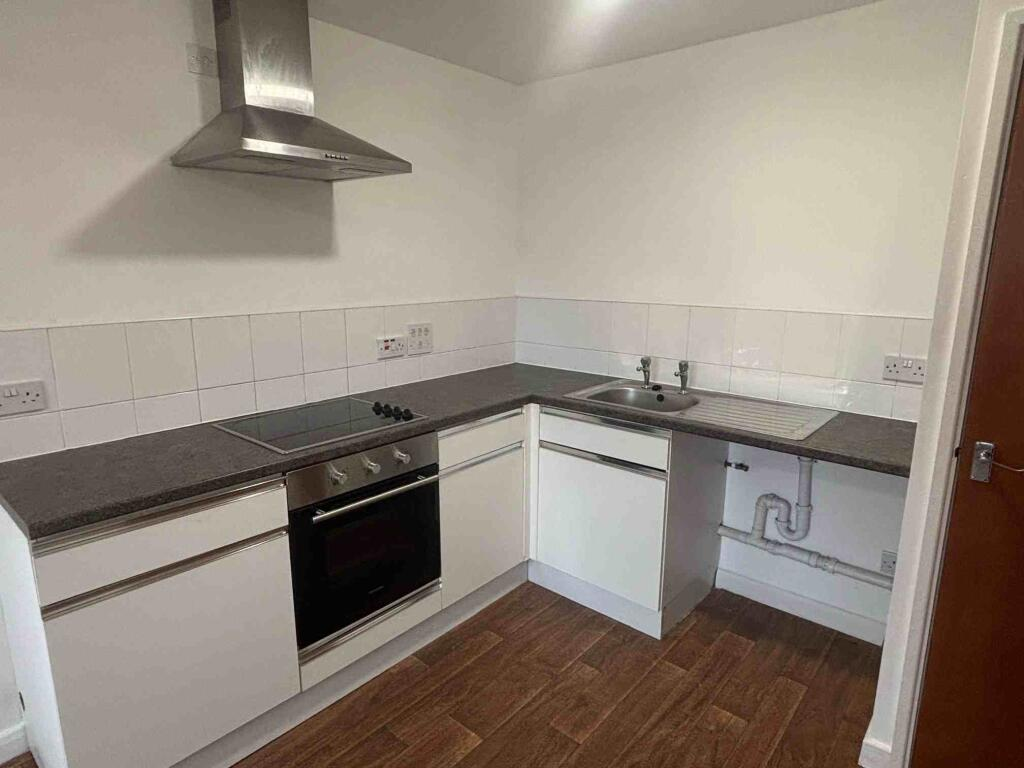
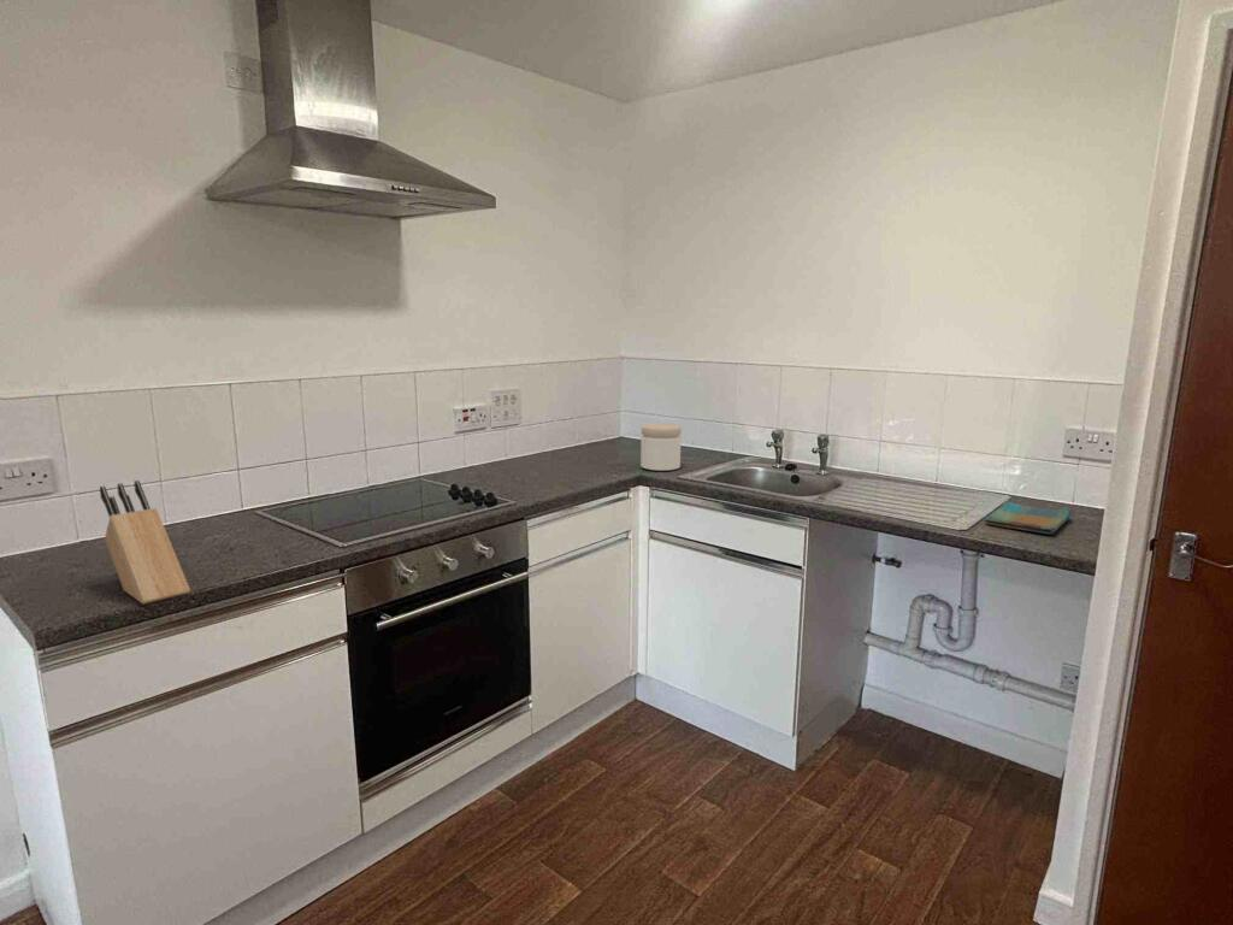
+ jar [639,423,682,472]
+ dish towel [984,501,1072,536]
+ knife block [99,479,191,605]
